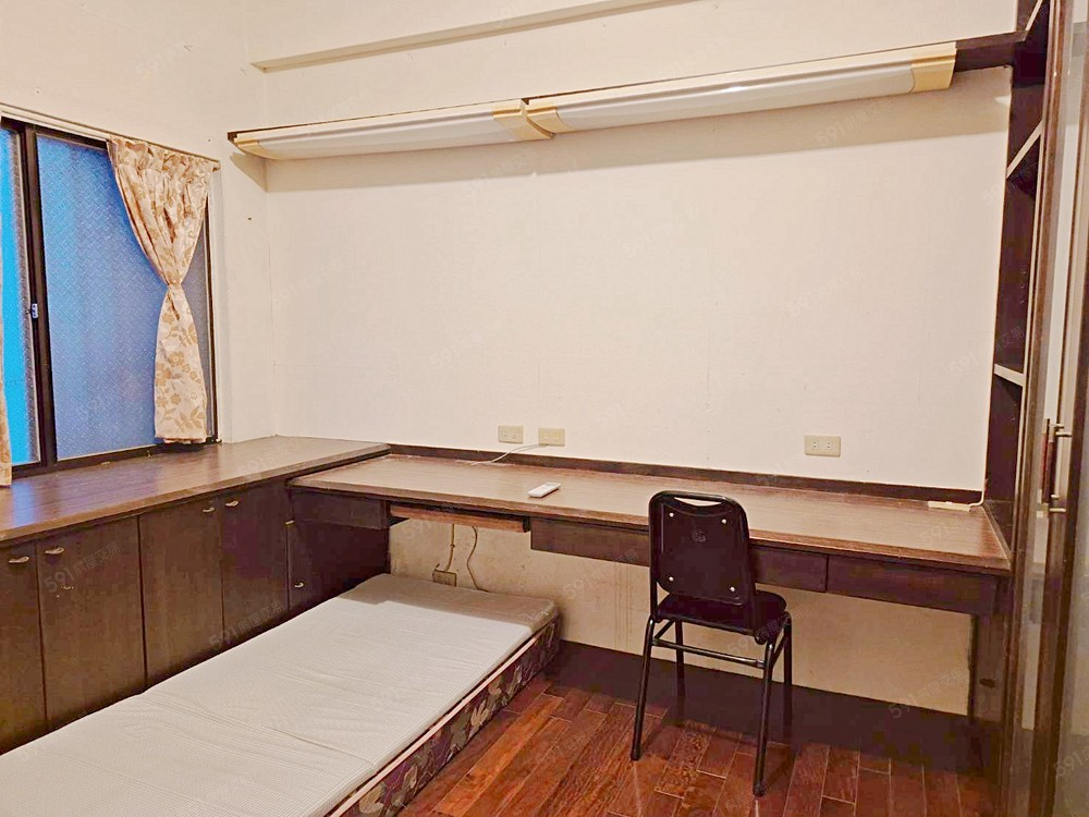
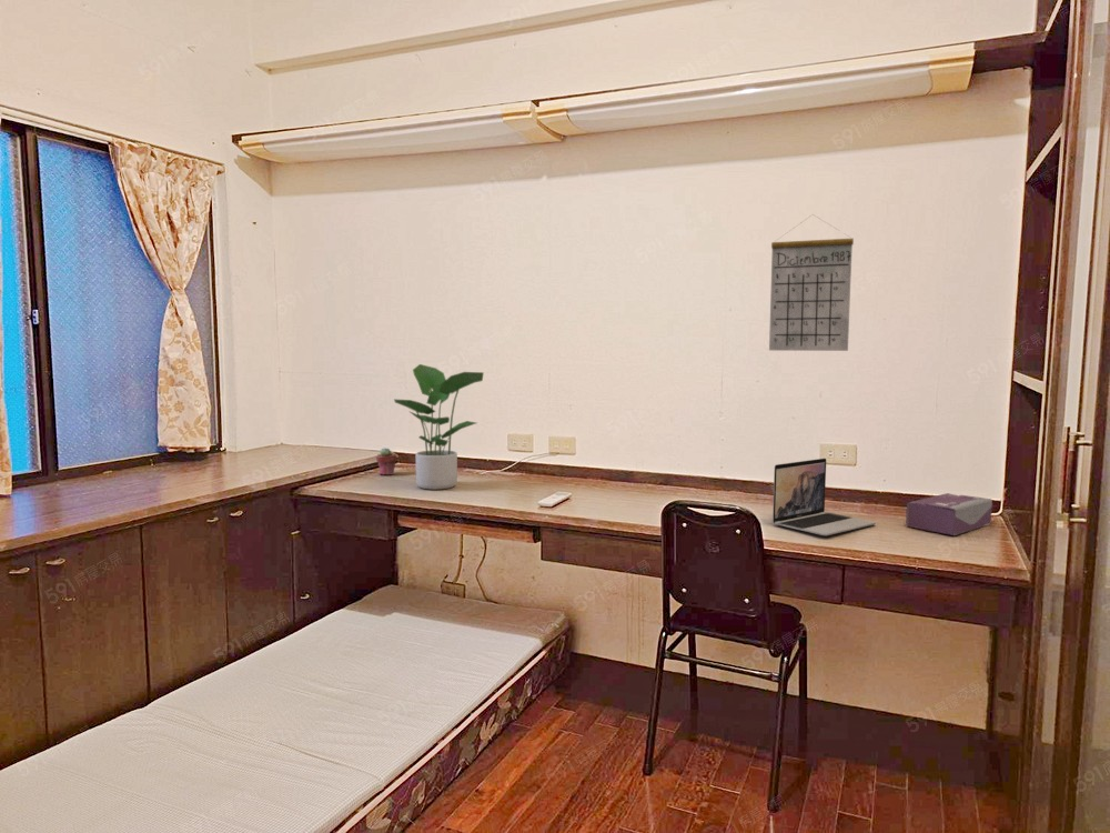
+ tissue box [905,492,993,536]
+ potted plant [393,363,485,491]
+ laptop [771,458,877,536]
+ potted succulent [375,446,398,476]
+ calendar [768,213,855,352]
